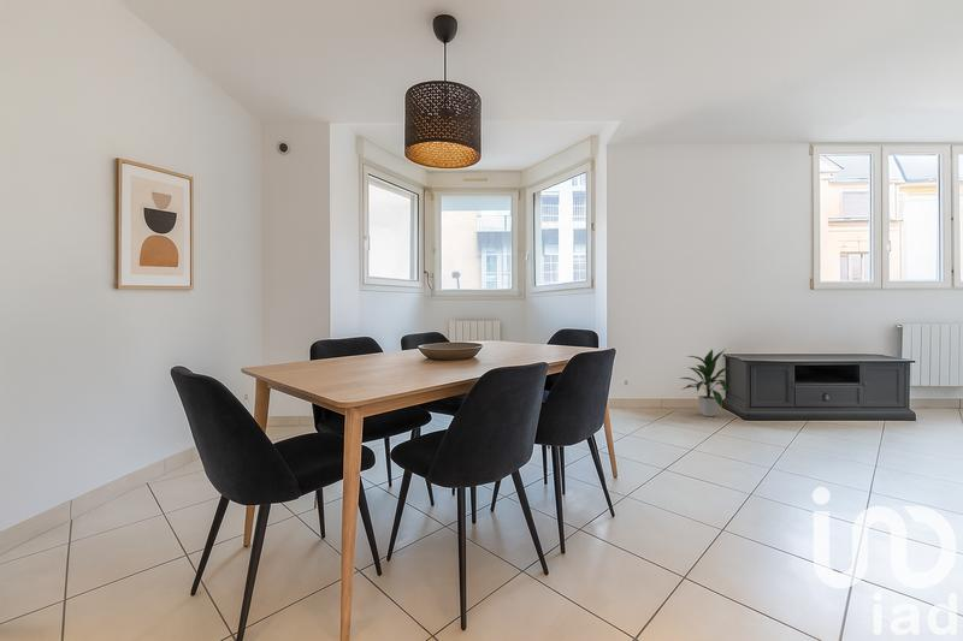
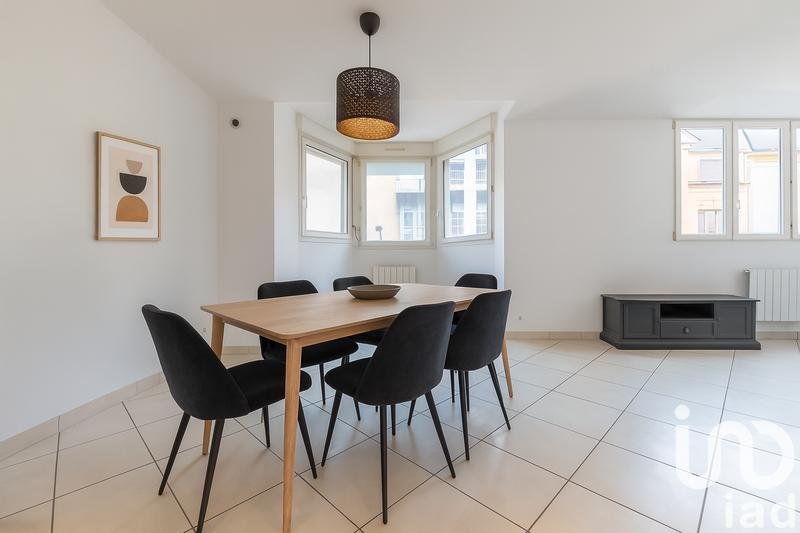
- indoor plant [679,348,737,417]
